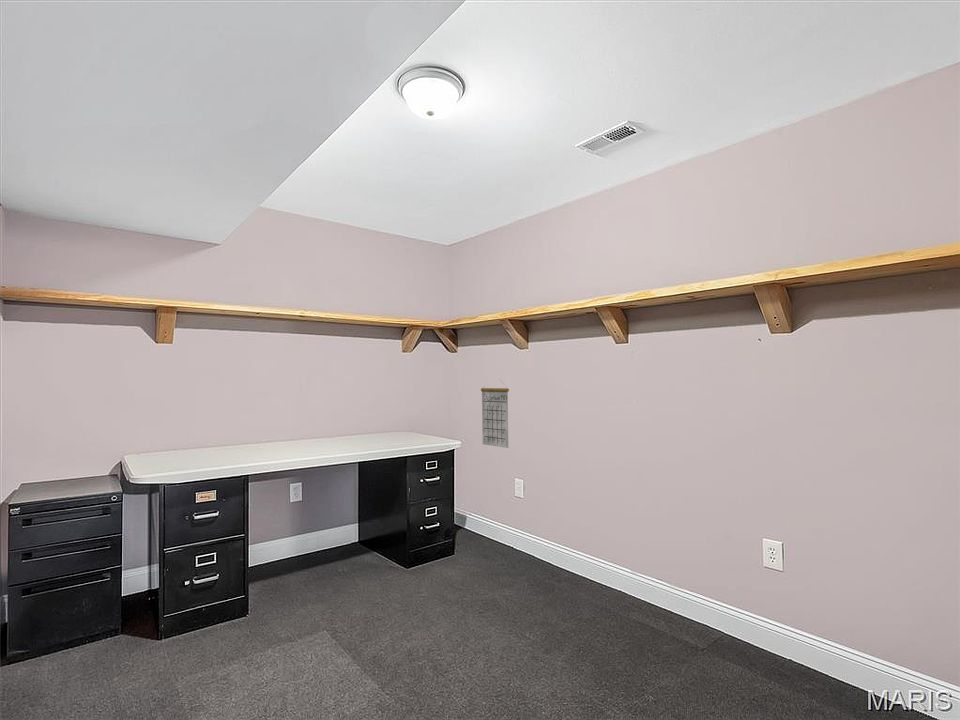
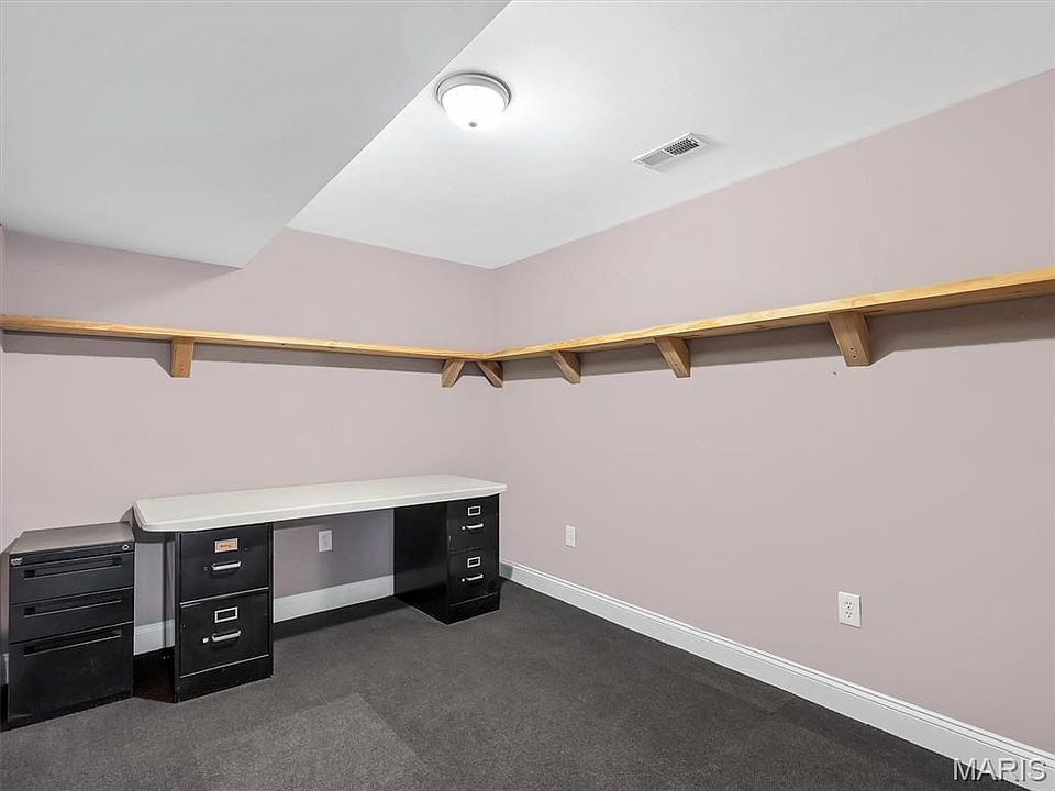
- calendar [480,380,510,449]
